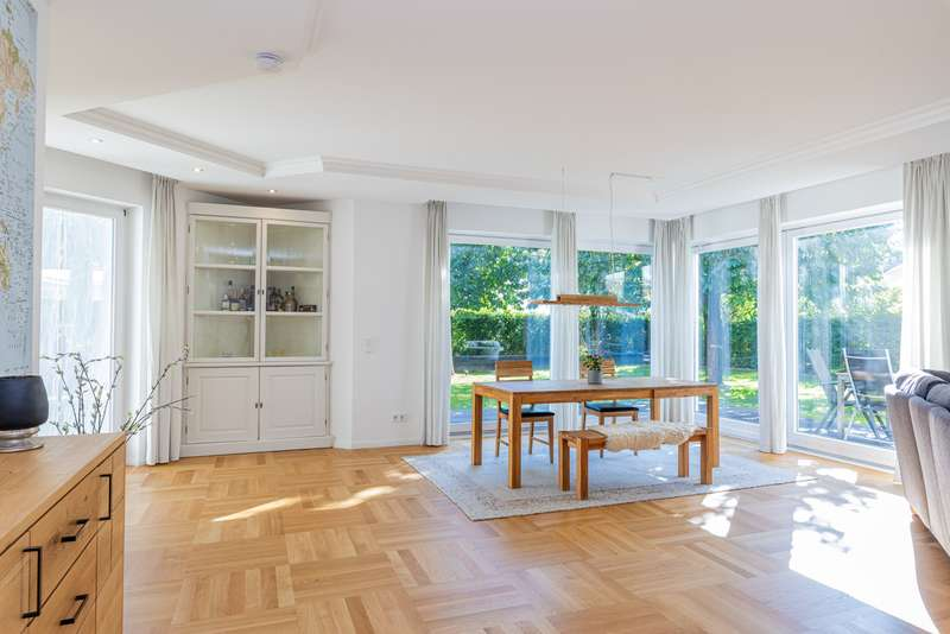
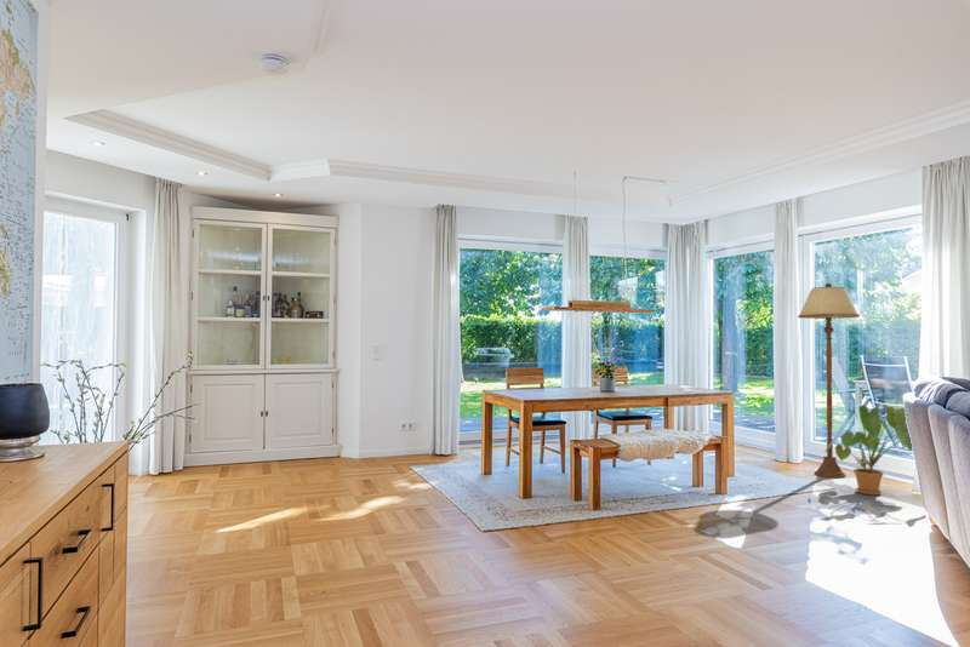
+ house plant [824,405,913,497]
+ floor lamp [797,282,861,479]
